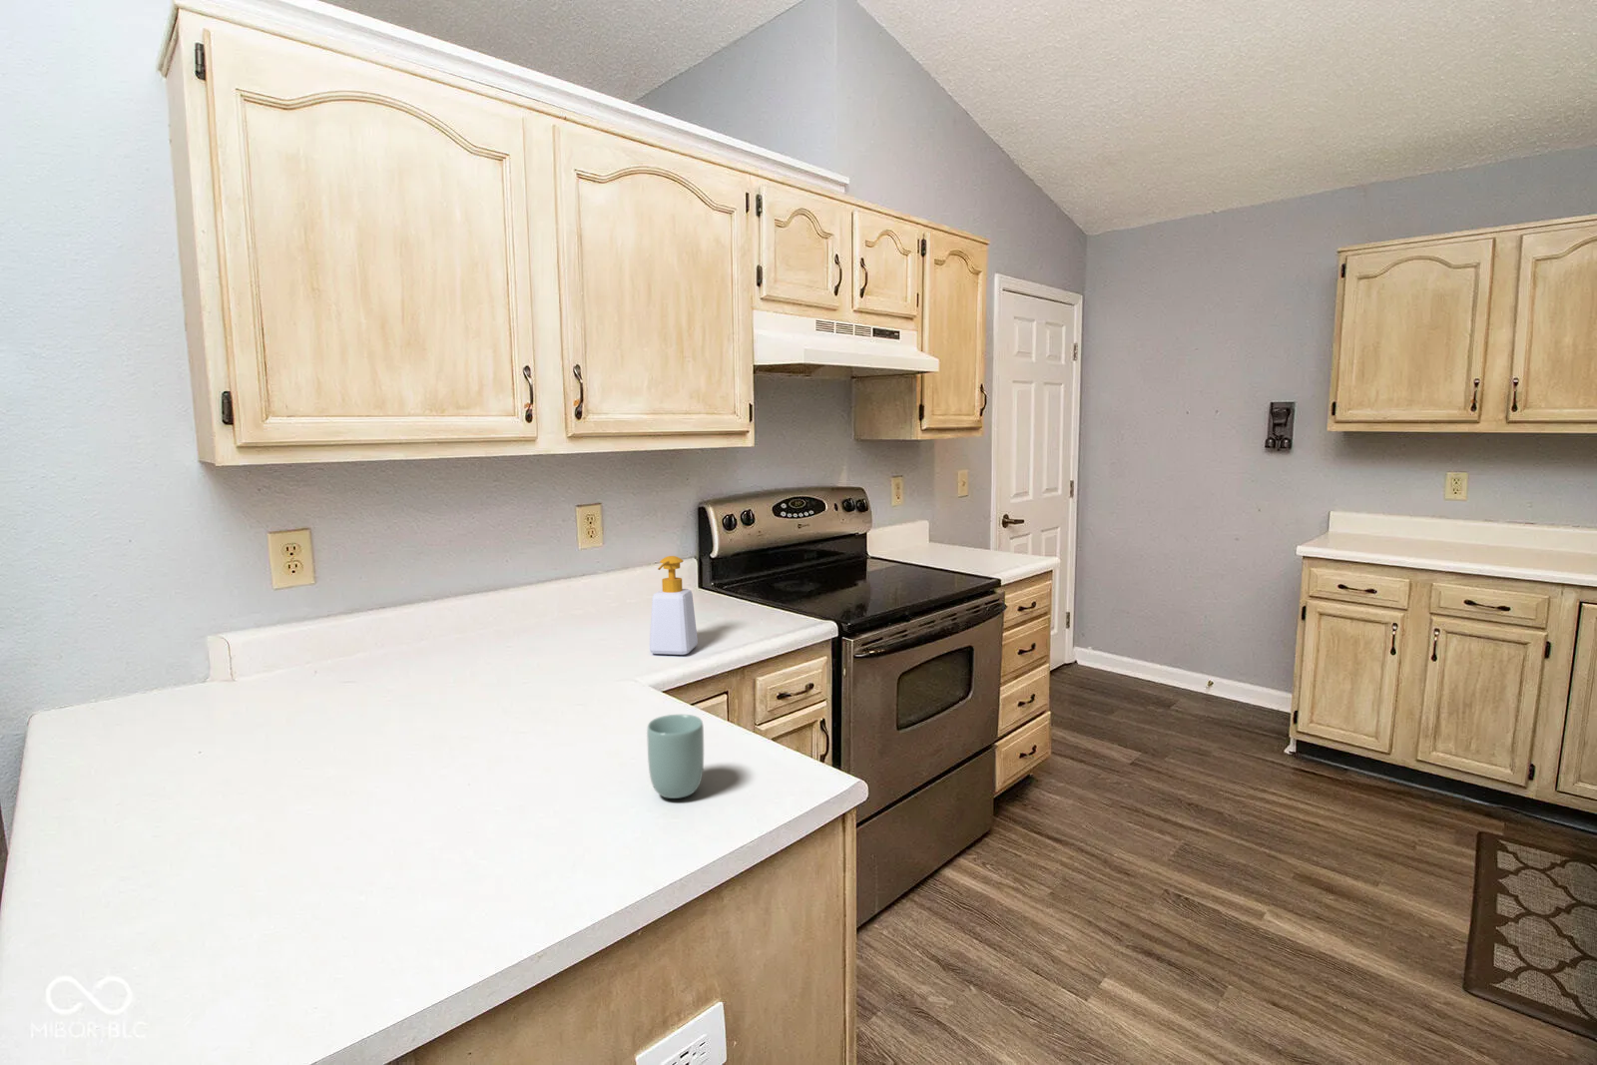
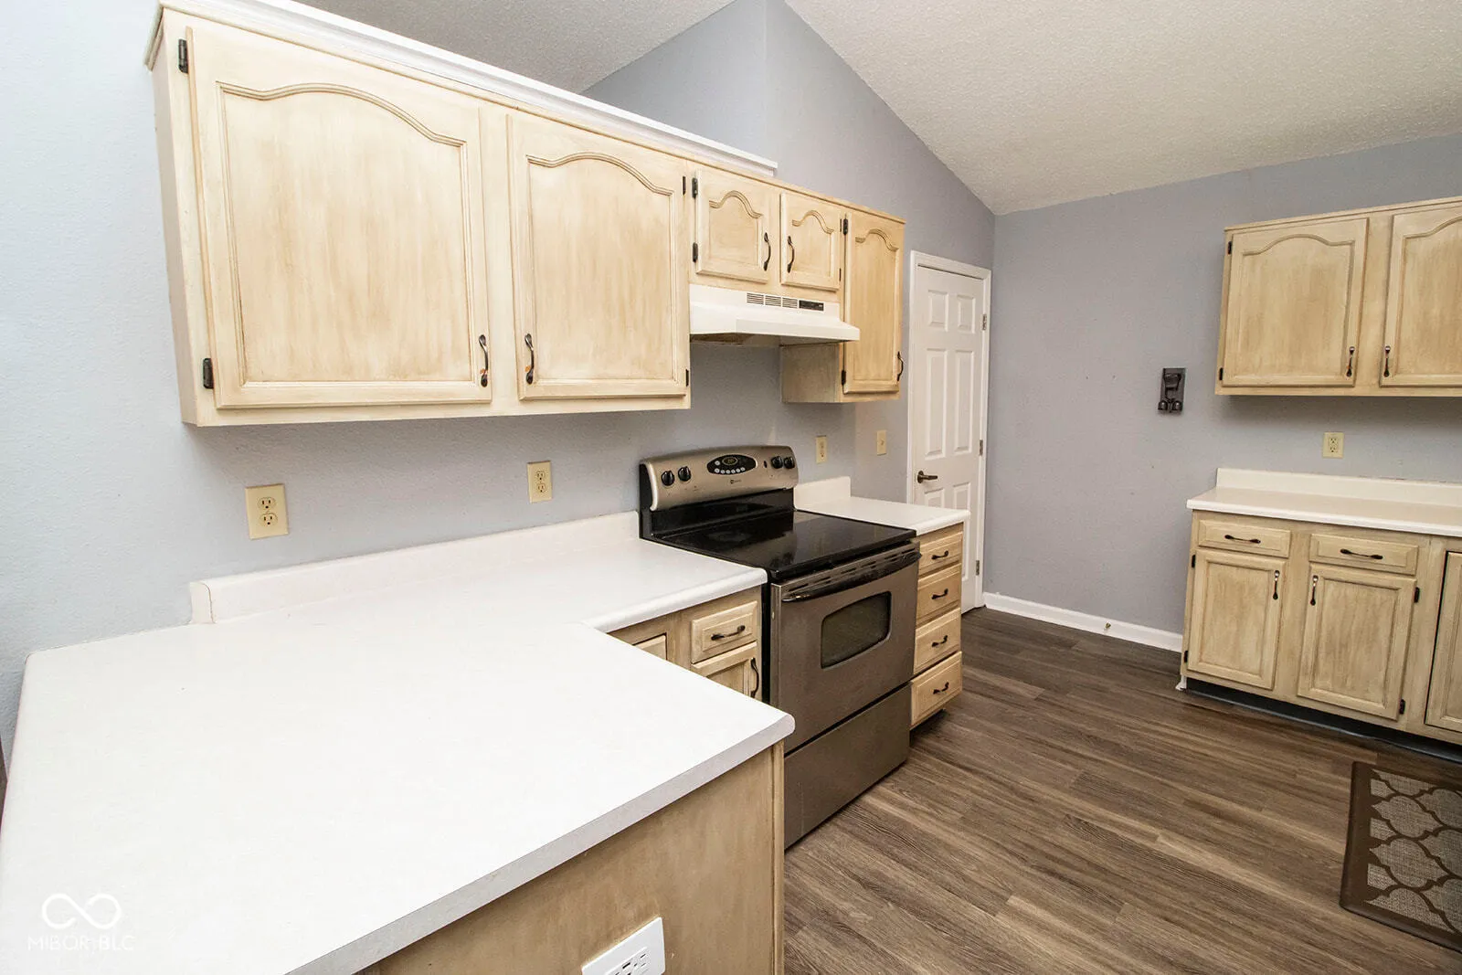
- soap bottle [649,555,699,656]
- cup [645,713,705,800]
